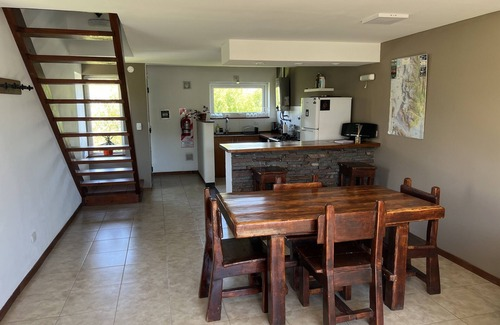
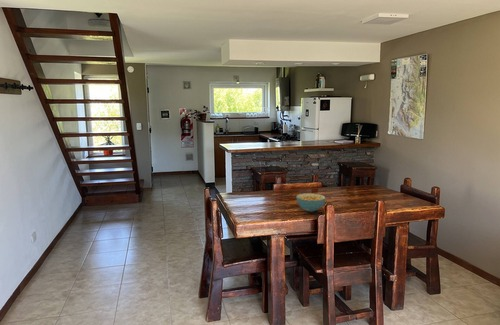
+ cereal bowl [296,193,326,213]
